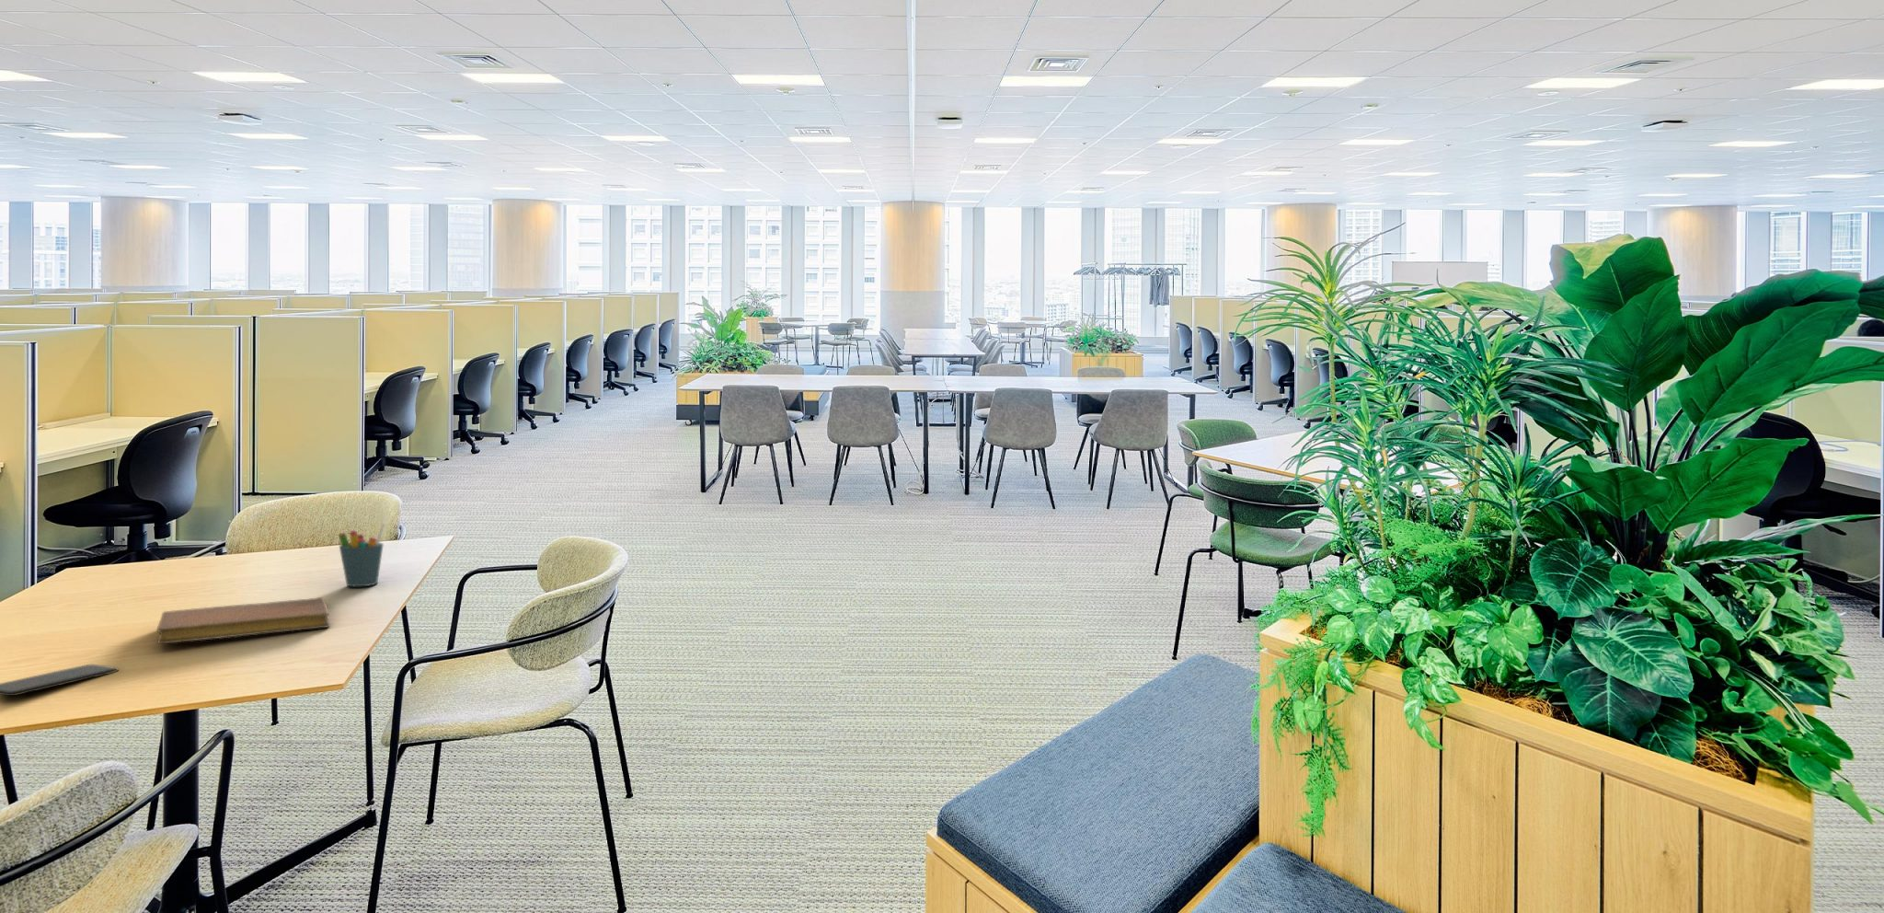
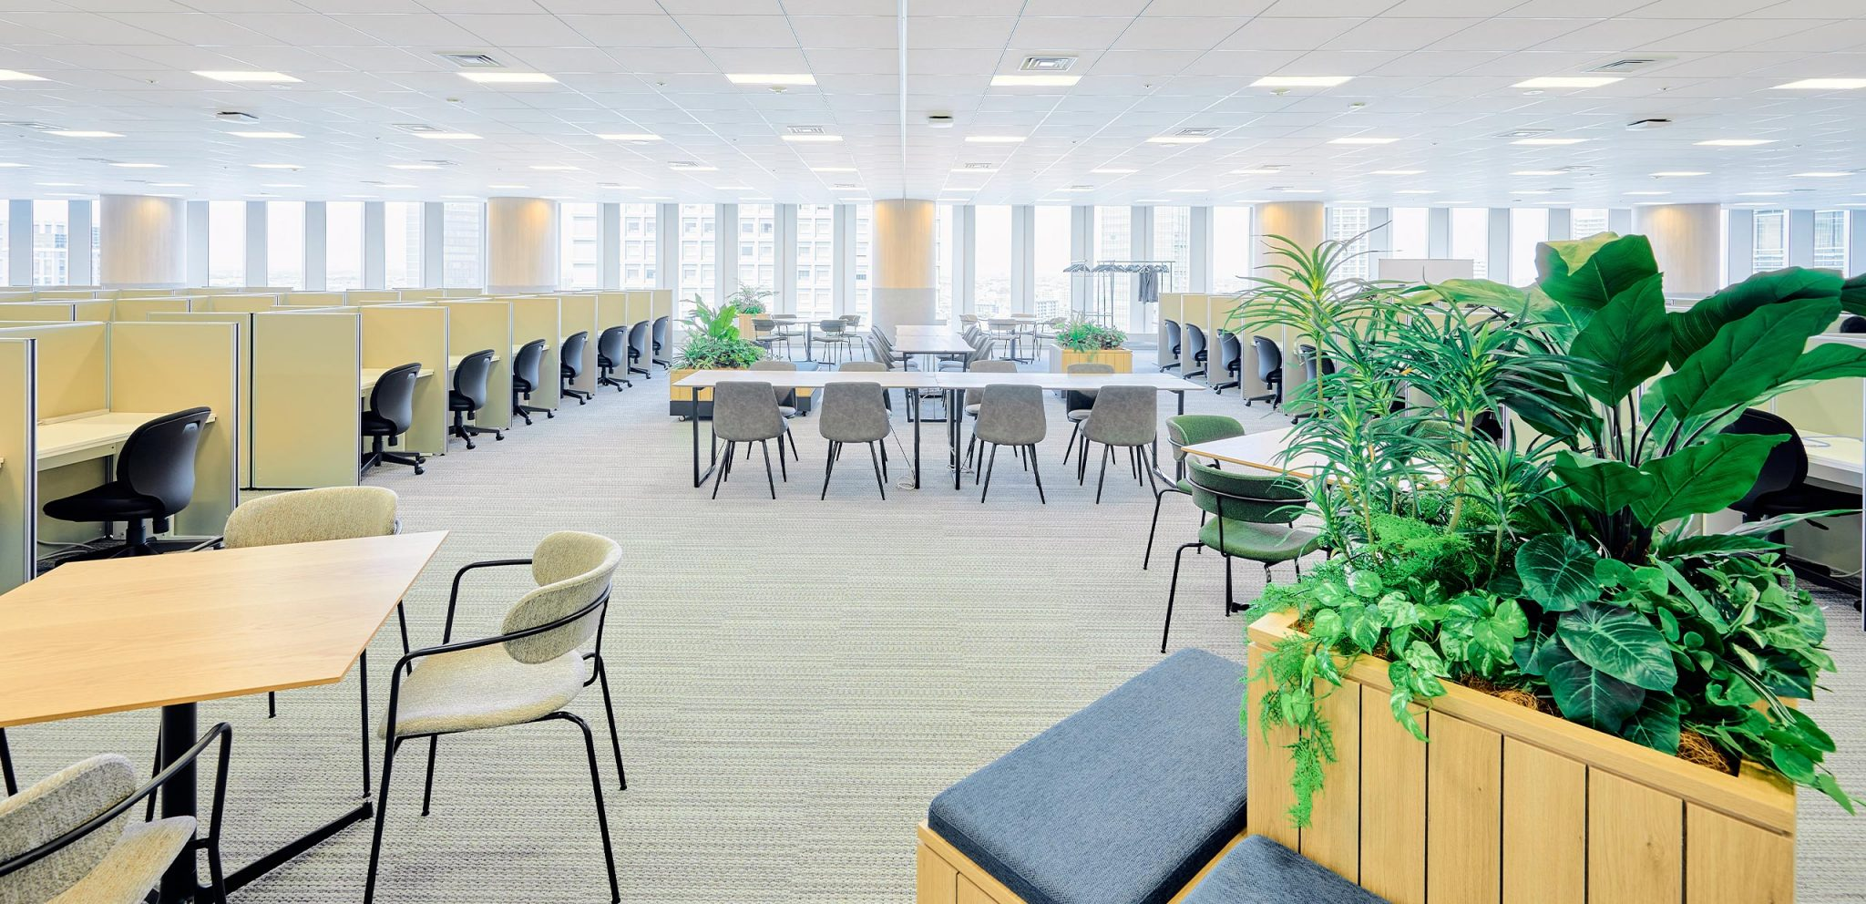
- smartphone [0,663,120,697]
- pen holder [338,521,387,587]
- notebook [156,596,332,644]
